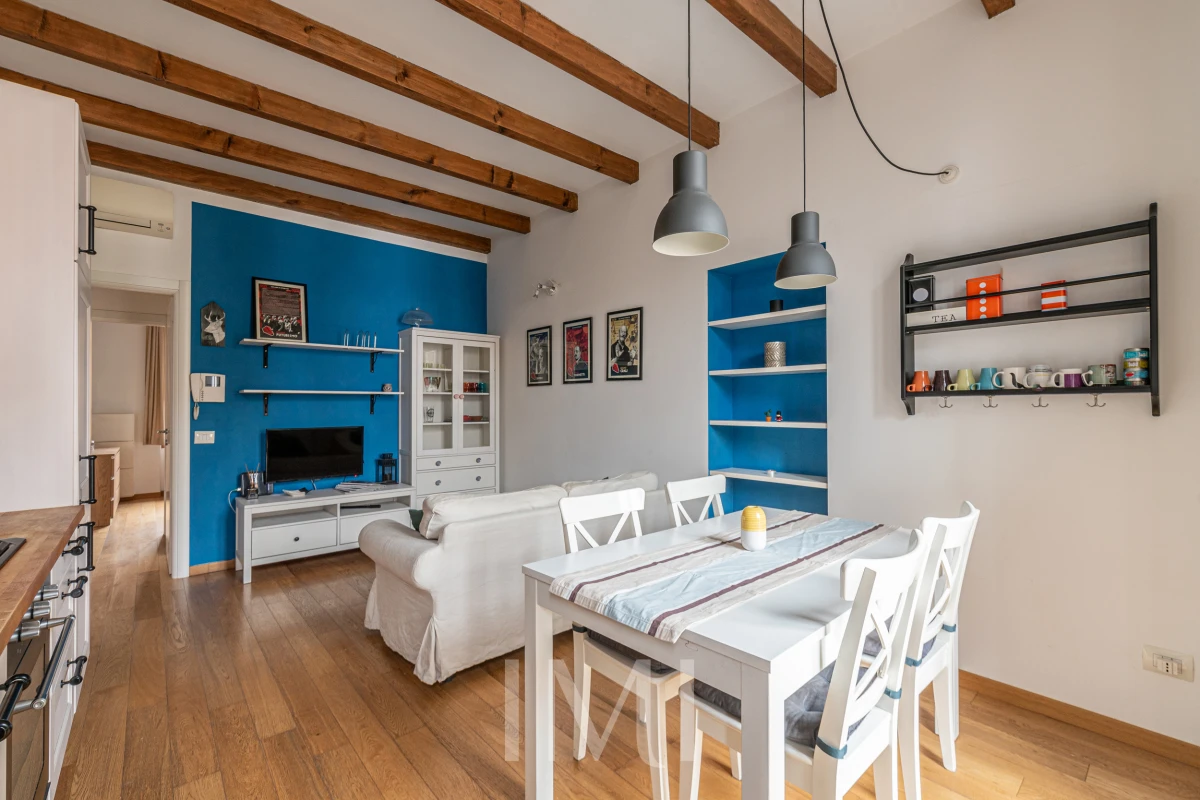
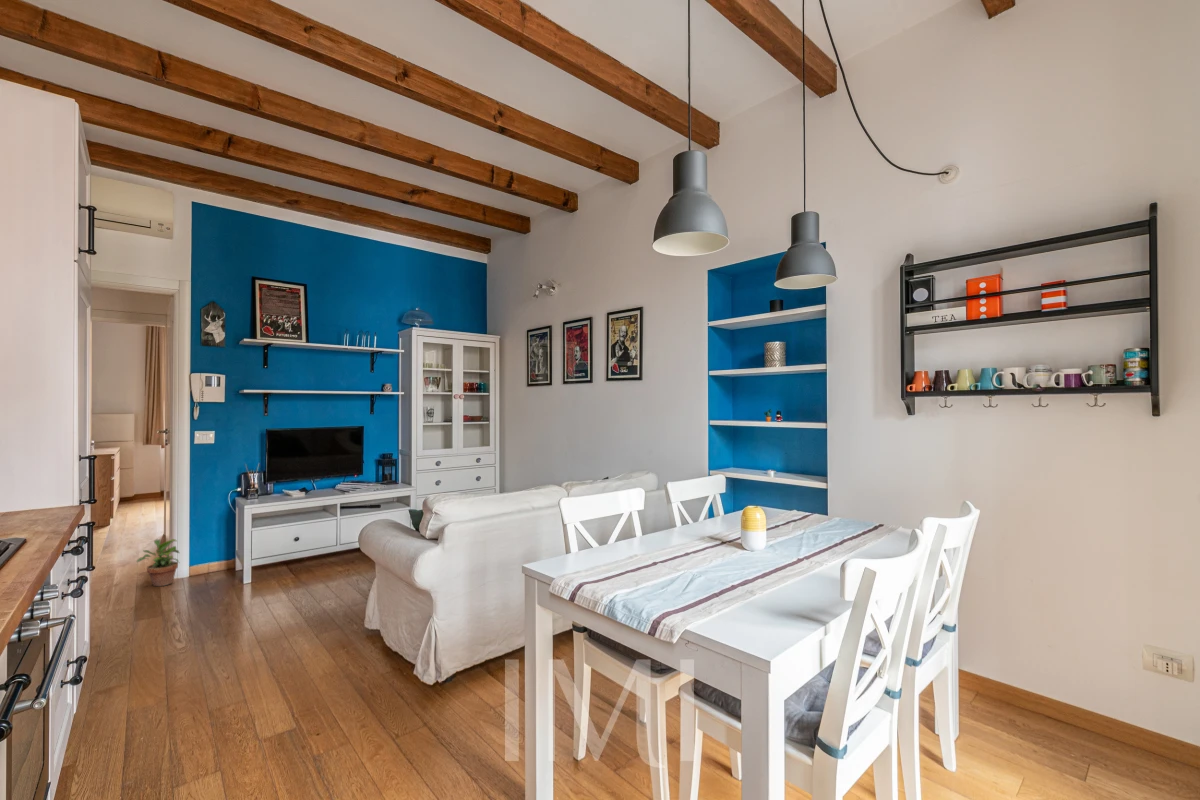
+ potted plant [136,538,180,587]
